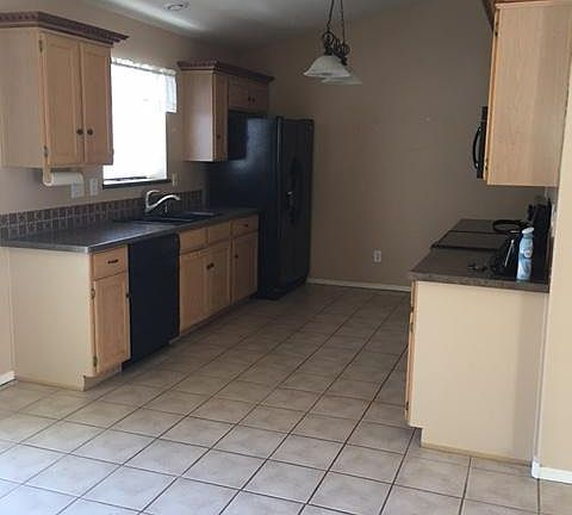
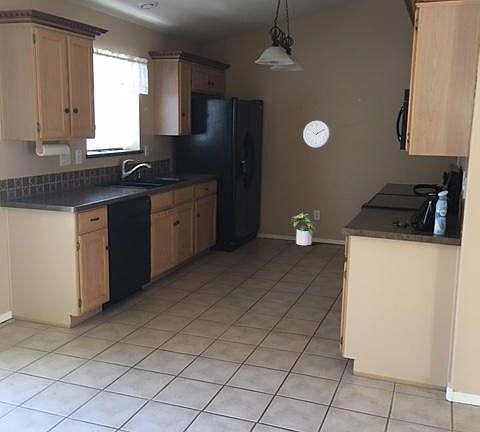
+ potted plant [291,212,317,246]
+ wall clock [302,120,331,149]
